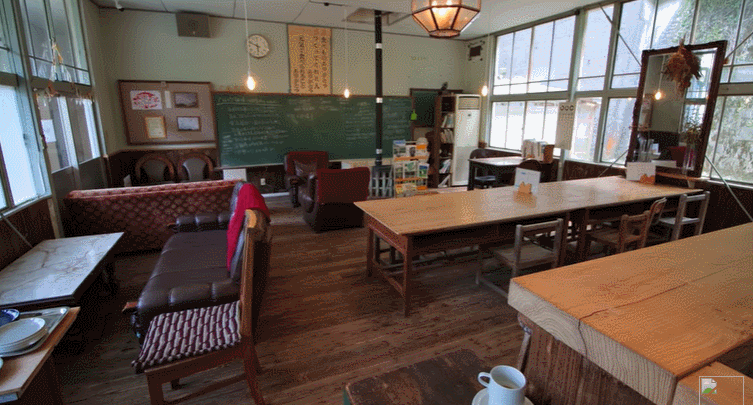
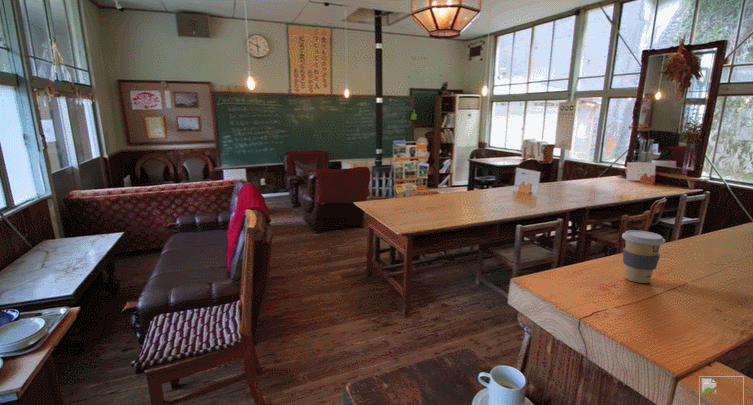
+ coffee cup [621,229,666,284]
